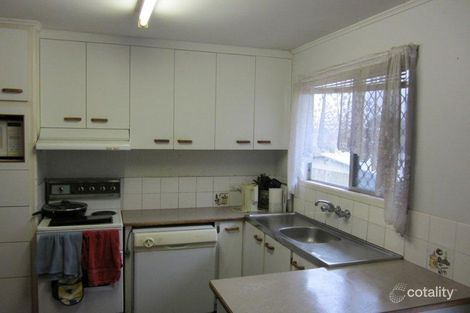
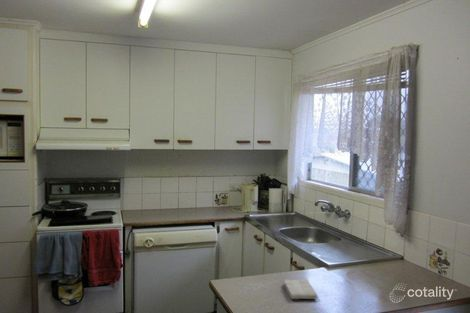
+ washcloth [283,278,318,300]
